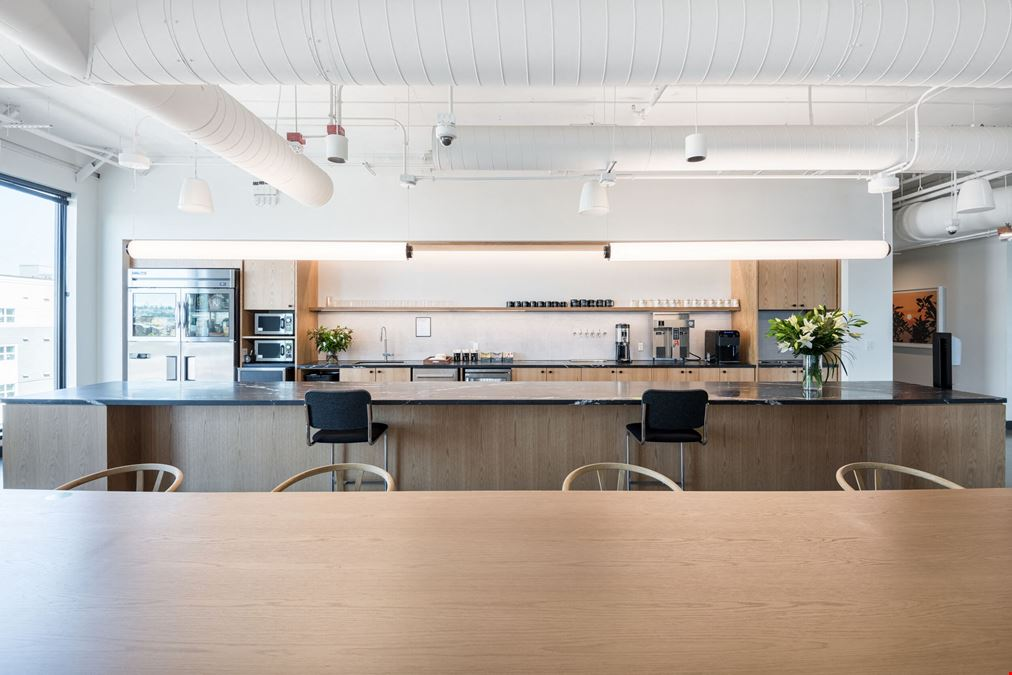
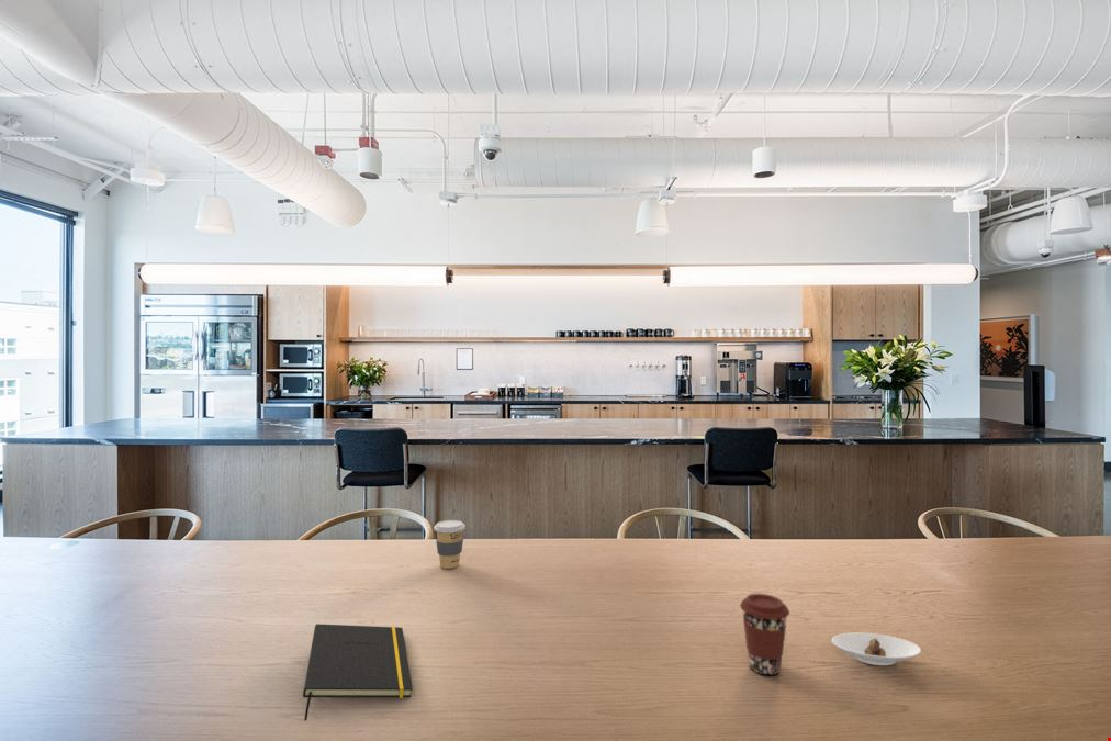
+ coffee cup [433,519,467,570]
+ notepad [302,622,414,722]
+ coffee cup [739,593,790,676]
+ saucer [831,632,922,666]
